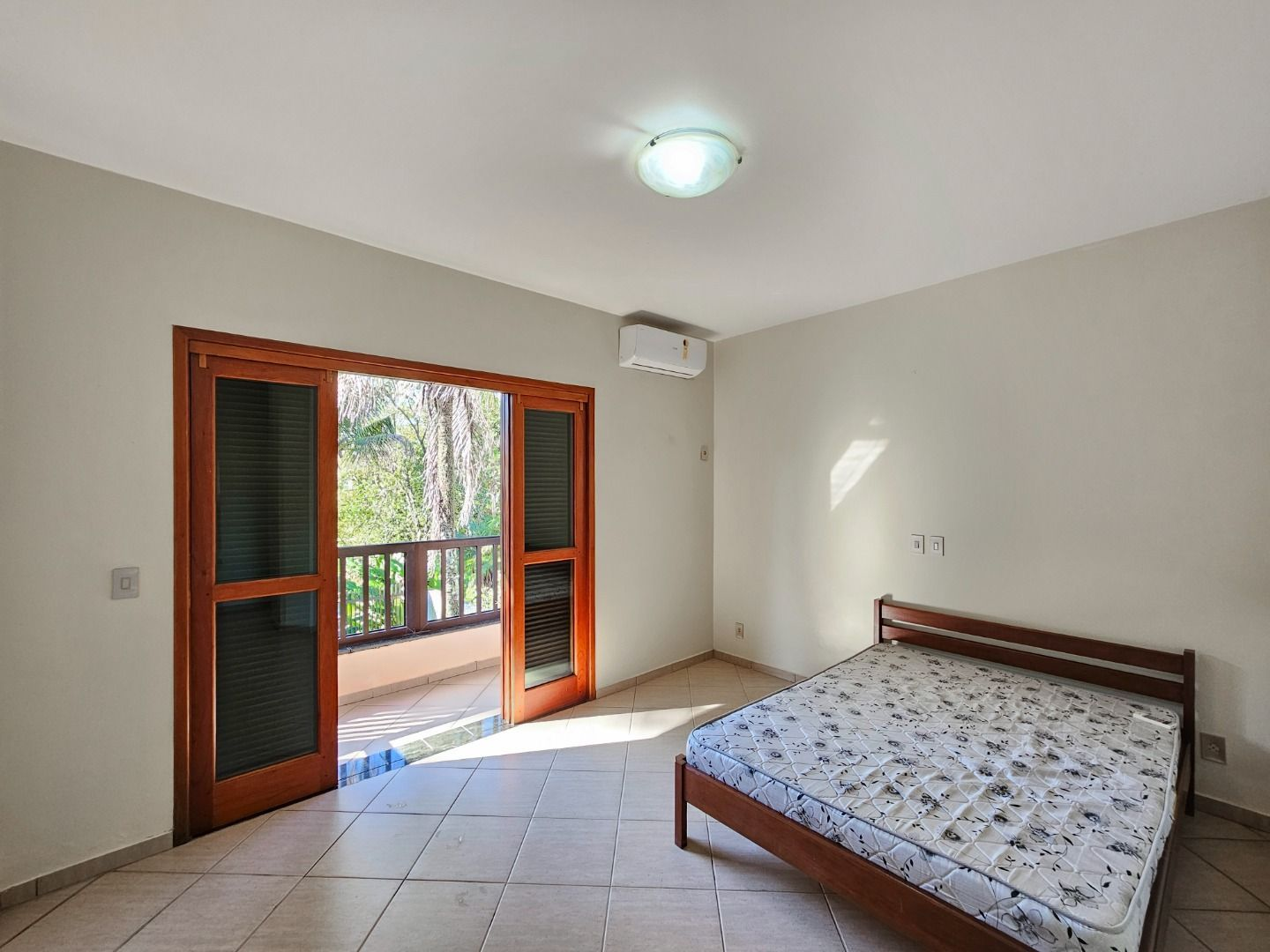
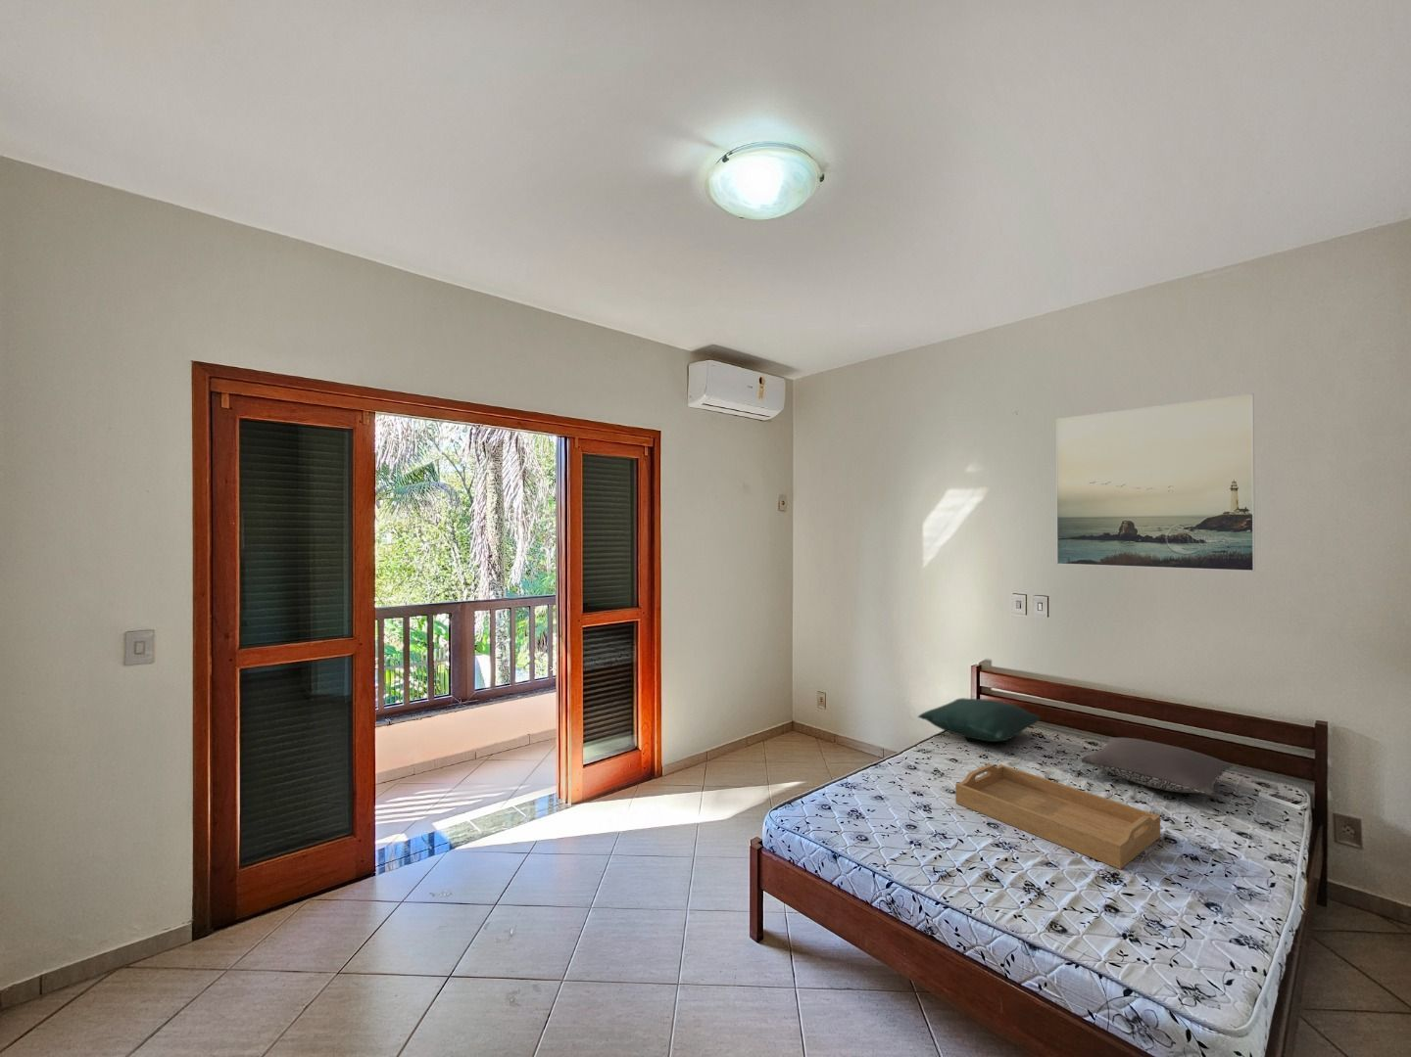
+ serving tray [954,764,1161,870]
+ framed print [1055,392,1257,573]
+ pillow [918,697,1042,743]
+ pillow [1080,737,1233,797]
